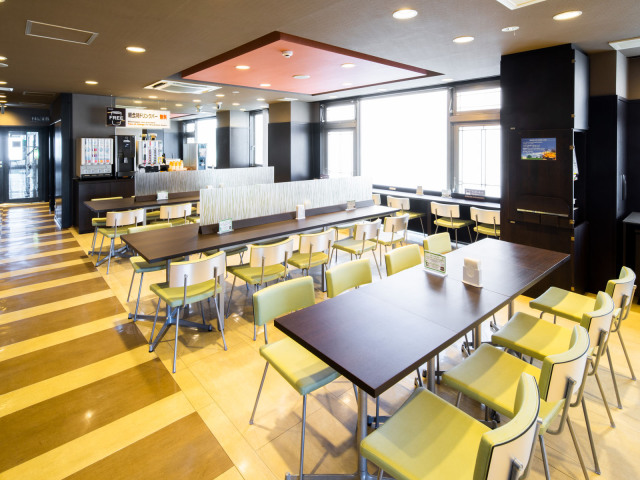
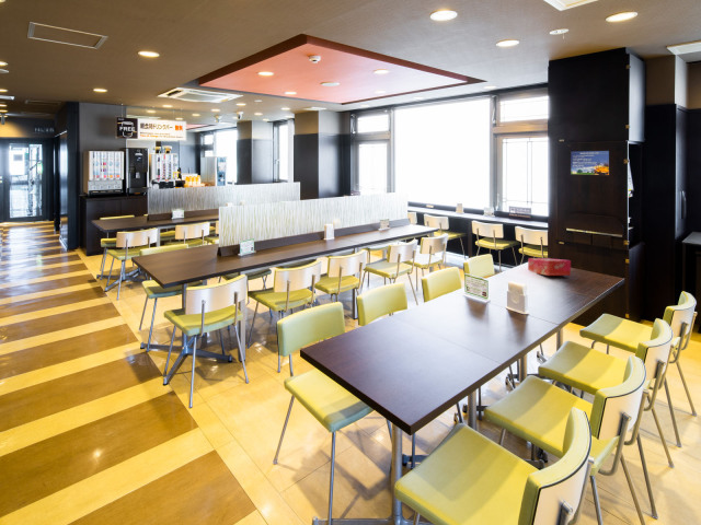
+ tissue box [527,257,572,277]
